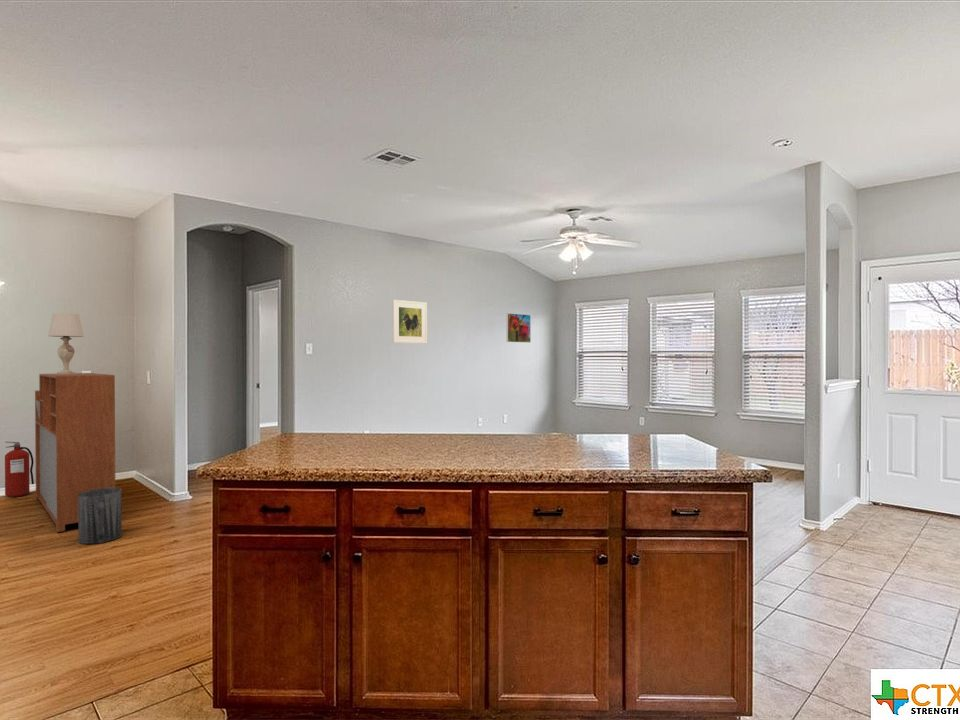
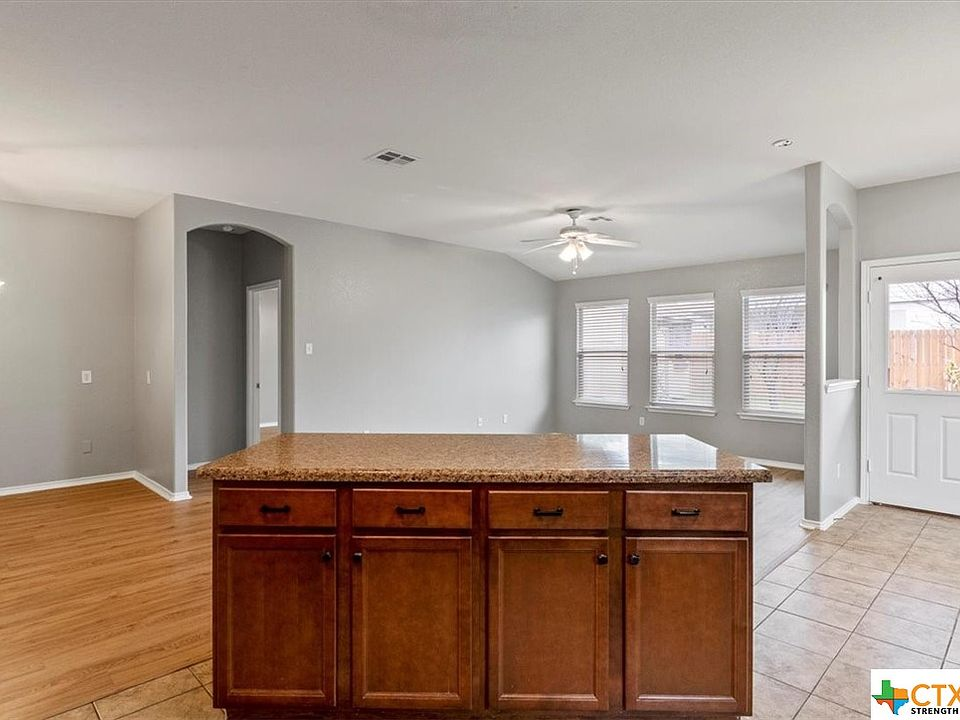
- fire extinguisher [4,441,35,498]
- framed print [391,299,428,344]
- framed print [505,312,532,344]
- storage cabinet [34,372,116,533]
- trash can [77,487,123,545]
- table lamp [47,312,85,374]
